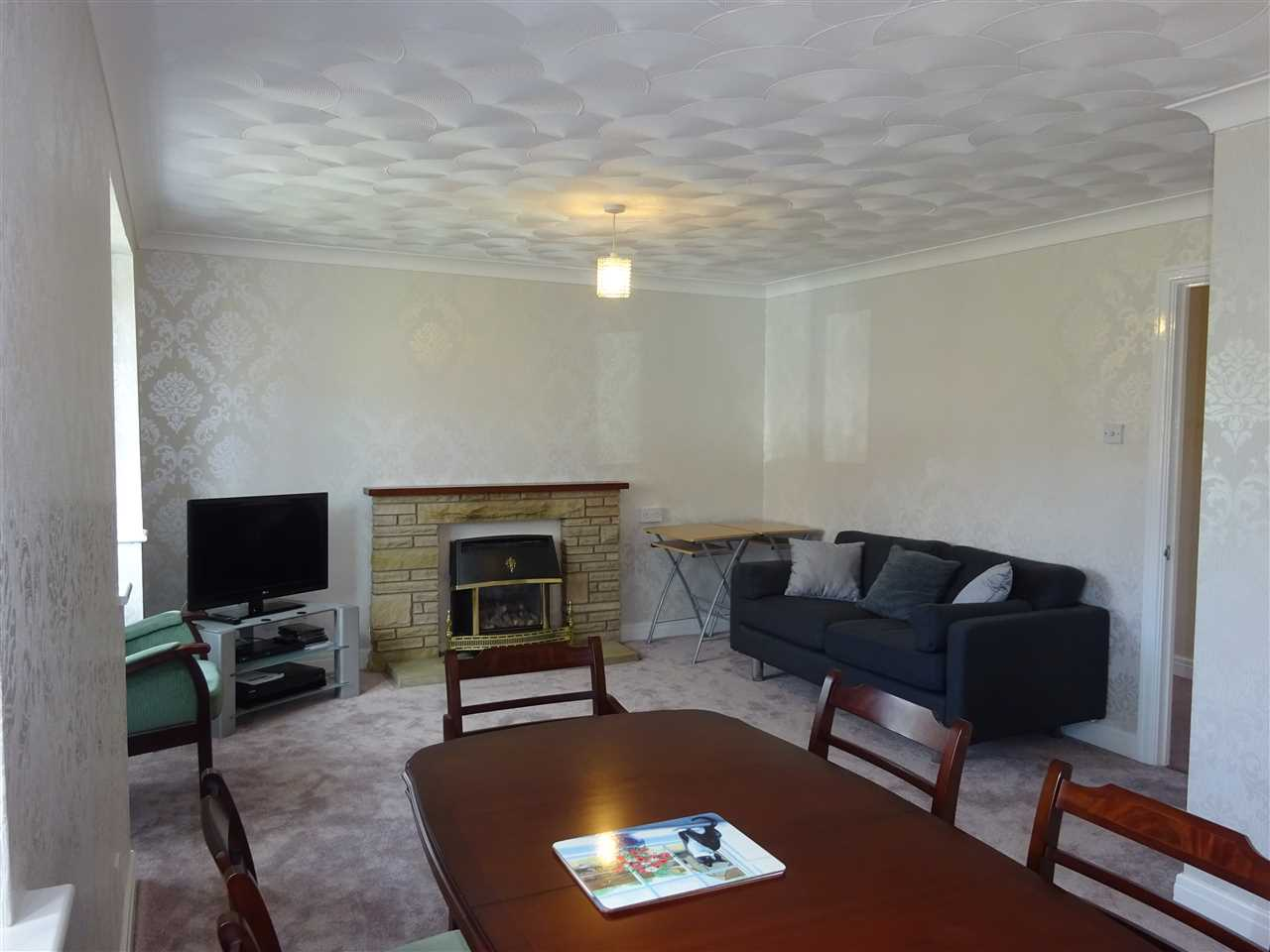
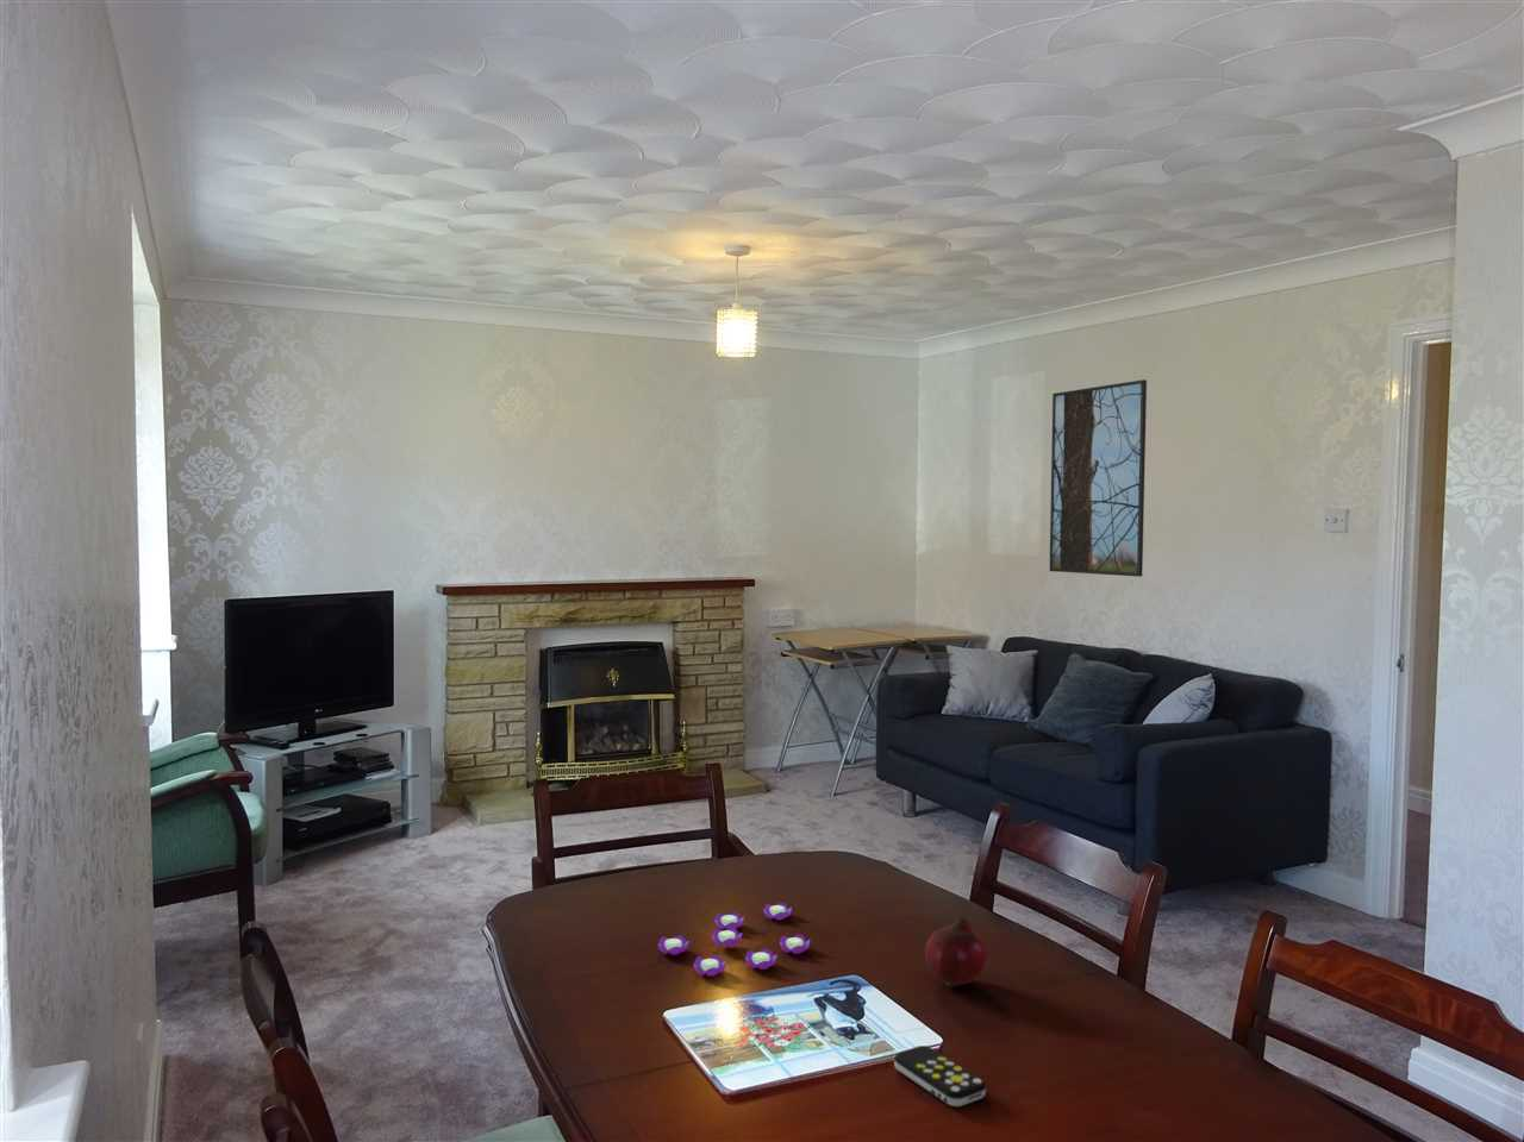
+ fruit [924,916,989,987]
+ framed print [1048,378,1147,578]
+ flower [658,902,811,978]
+ remote control [893,1045,988,1107]
